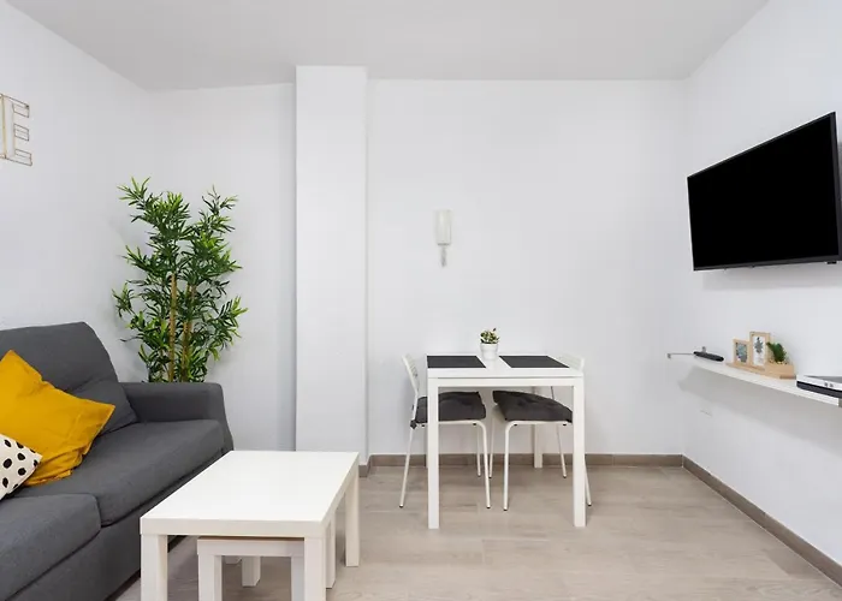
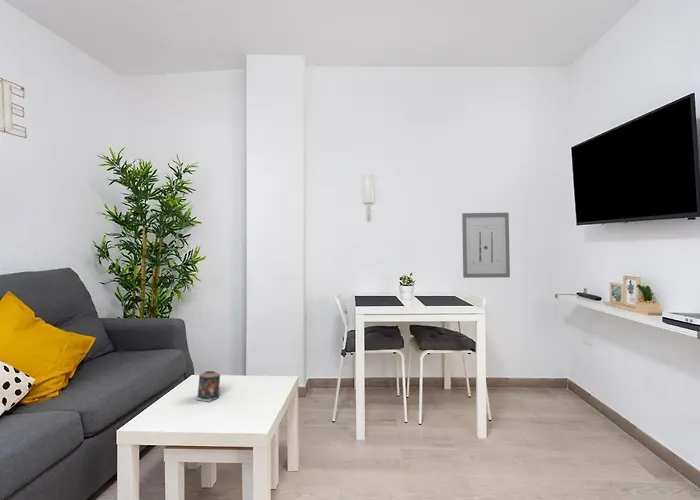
+ wall art [461,212,511,279]
+ candle [194,370,221,403]
